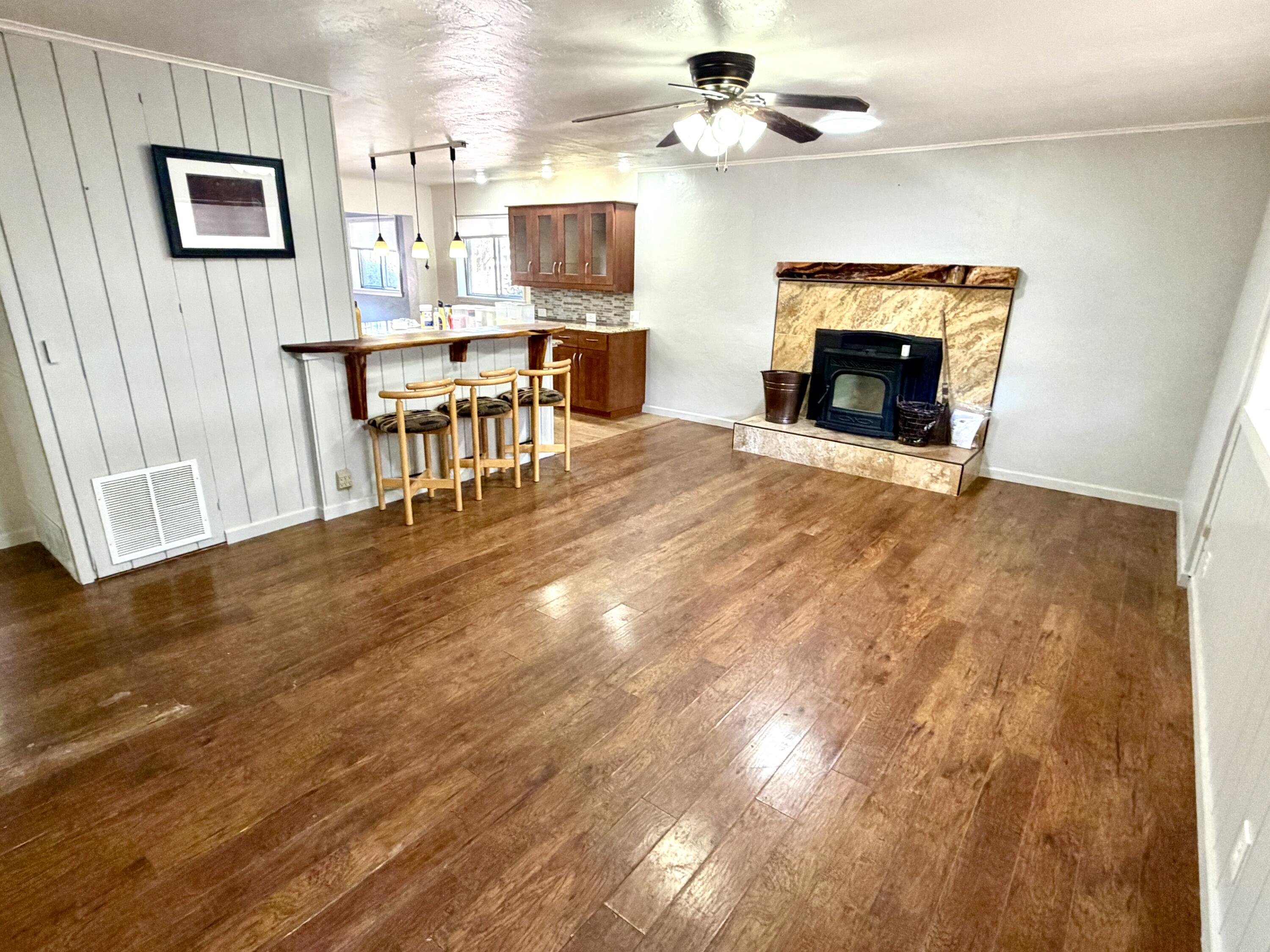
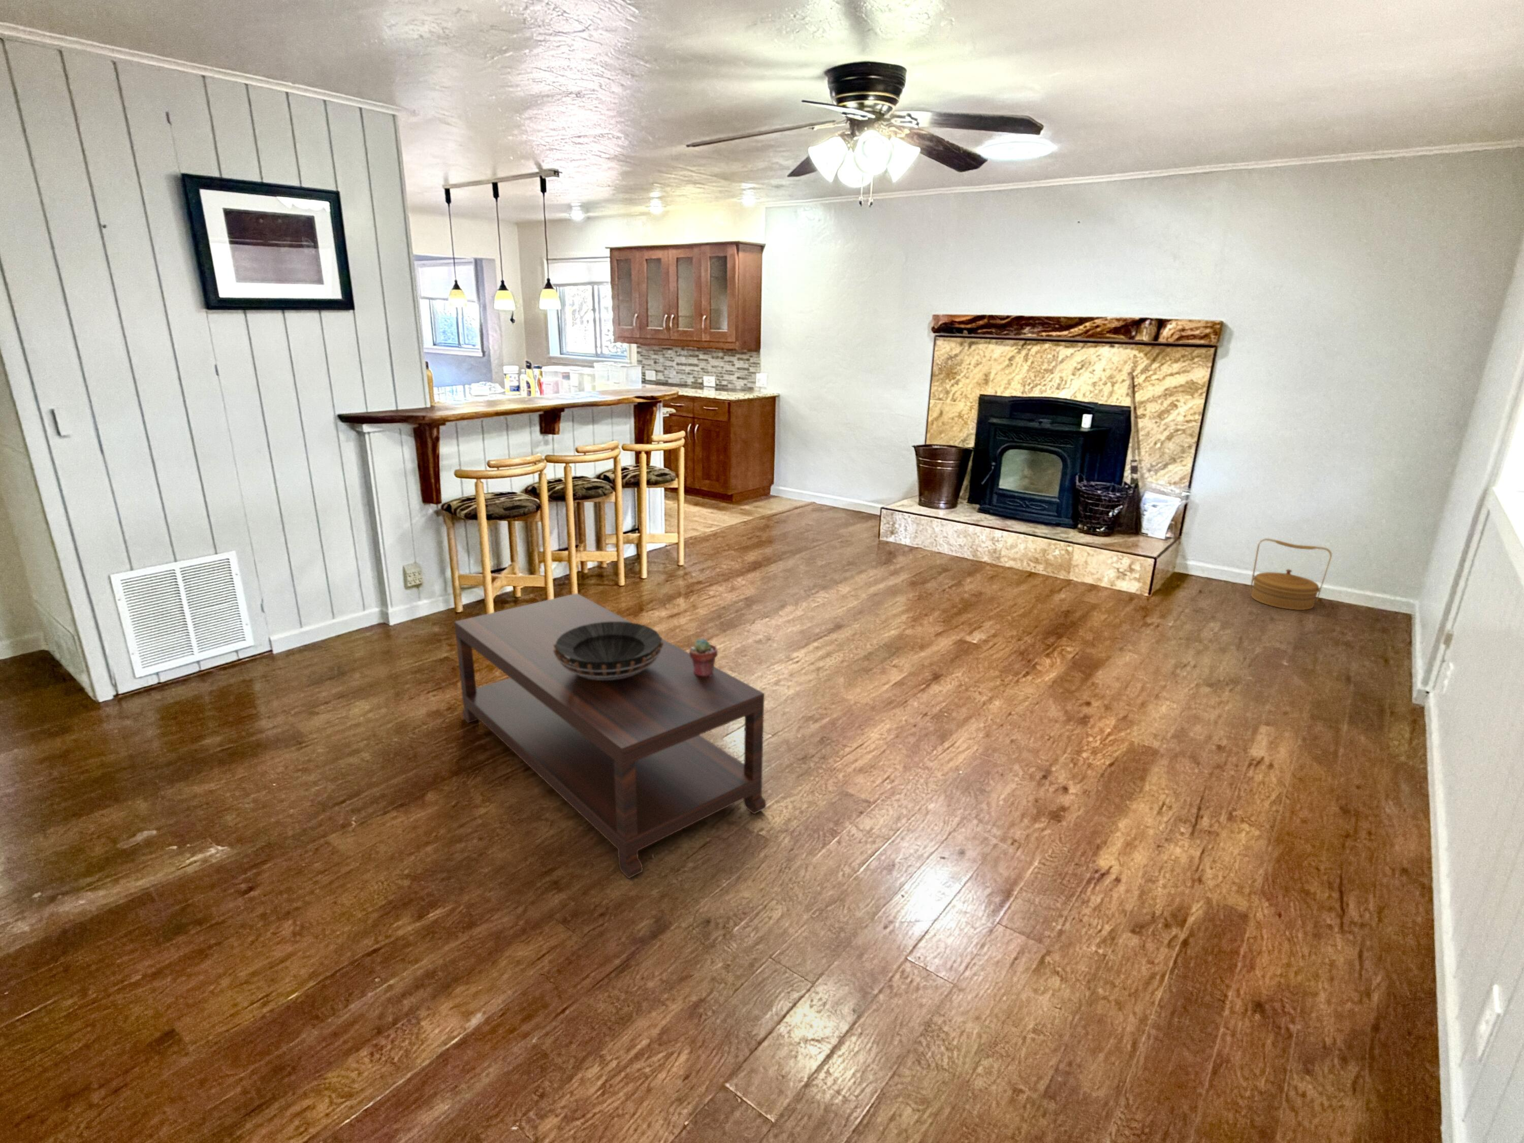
+ potted succulent [689,638,719,677]
+ basket [1249,538,1332,611]
+ decorative bowl [553,622,664,680]
+ coffee table [454,593,767,879]
